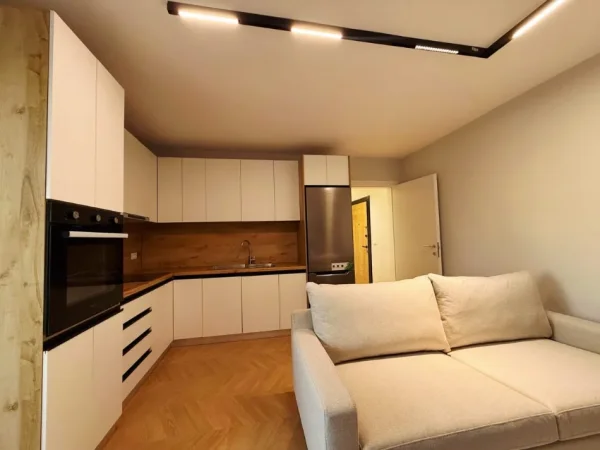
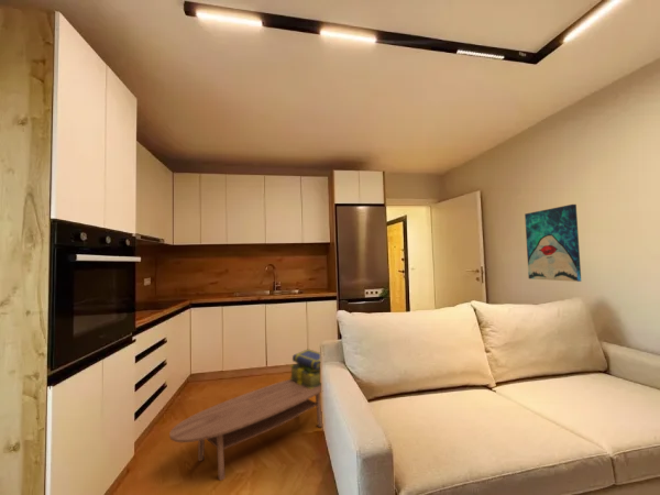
+ stack of books [288,348,322,389]
+ wall art [524,204,582,283]
+ coffee table [168,378,323,482]
